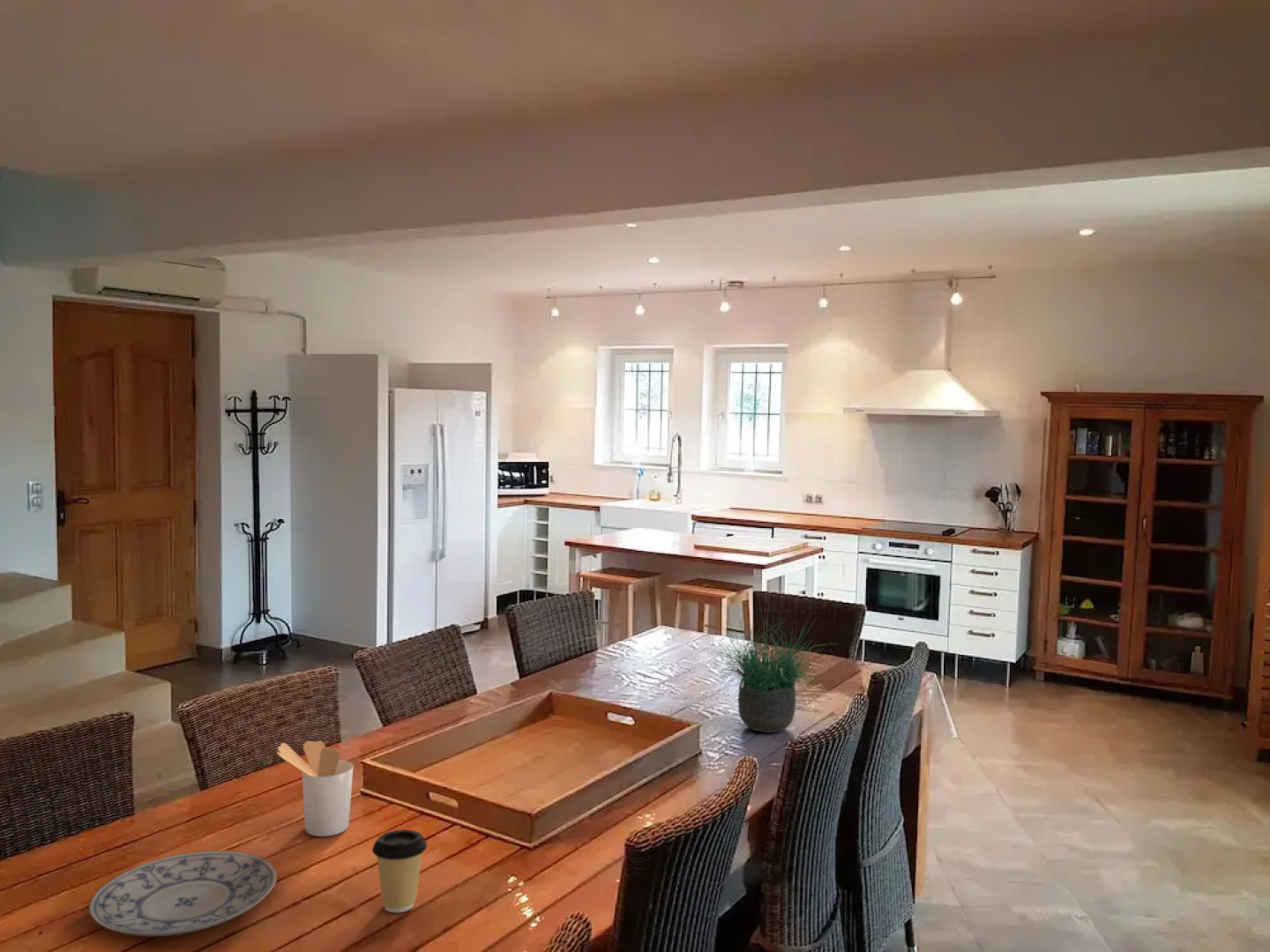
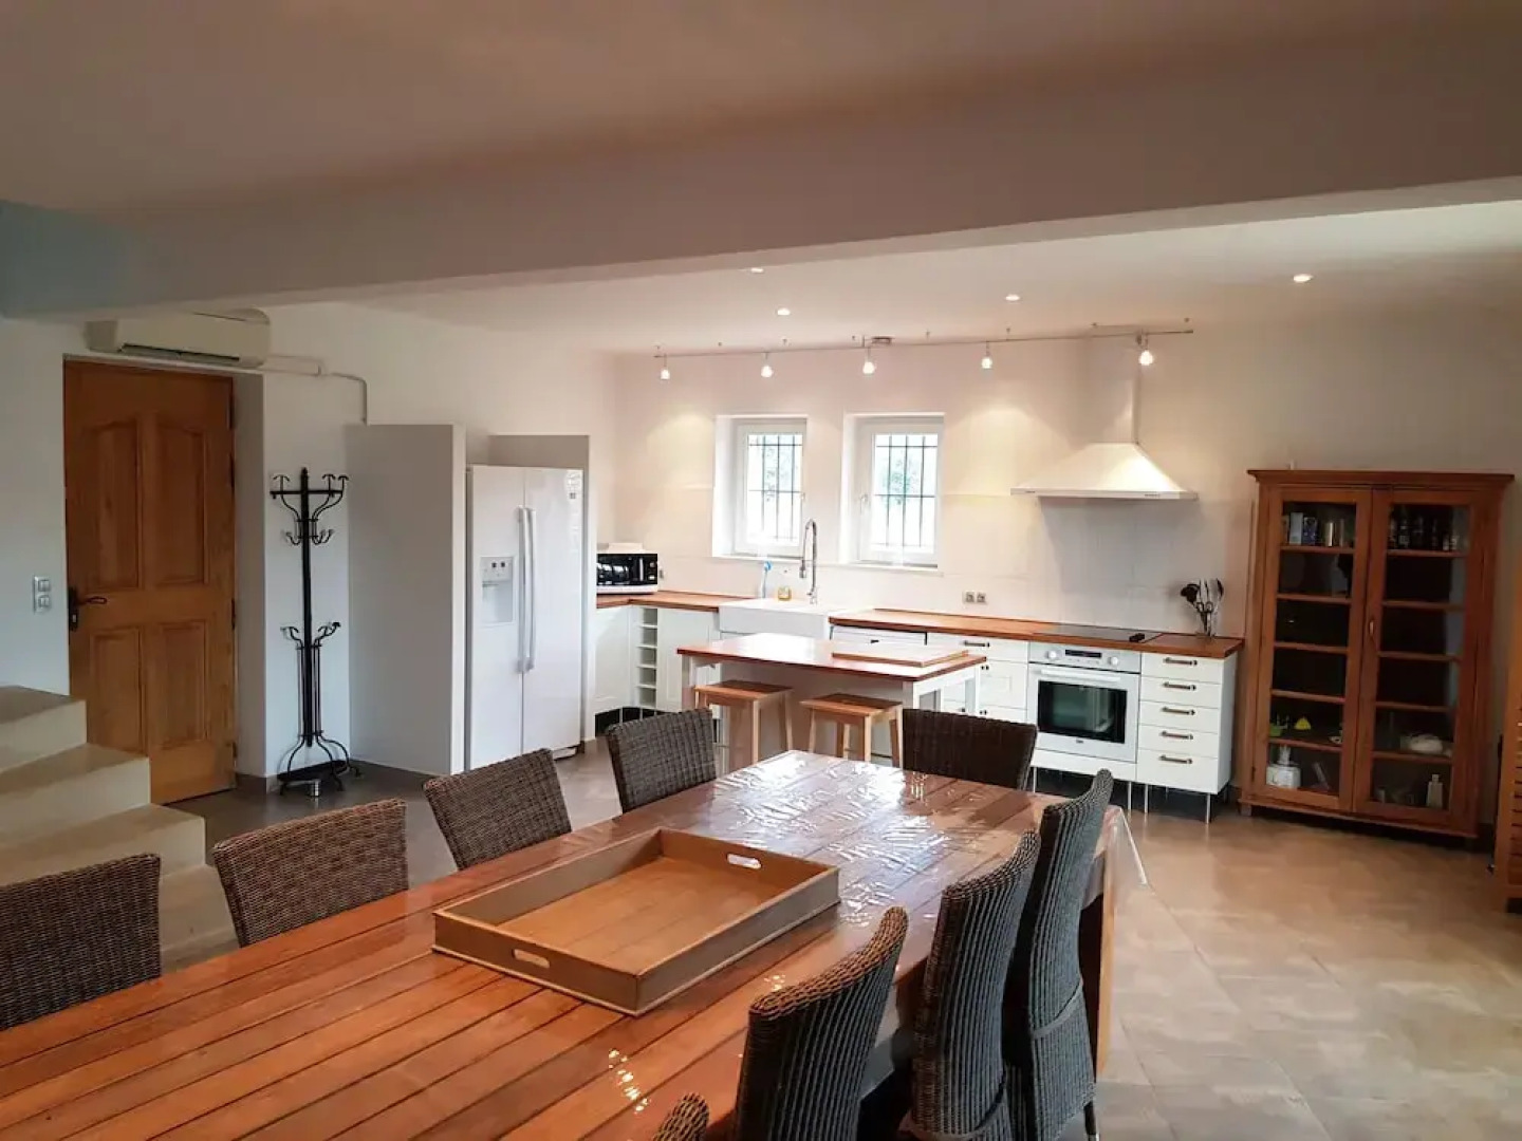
- plate [88,850,278,937]
- coffee cup [371,829,428,913]
- utensil holder [276,740,354,837]
- potted plant [706,594,836,734]
